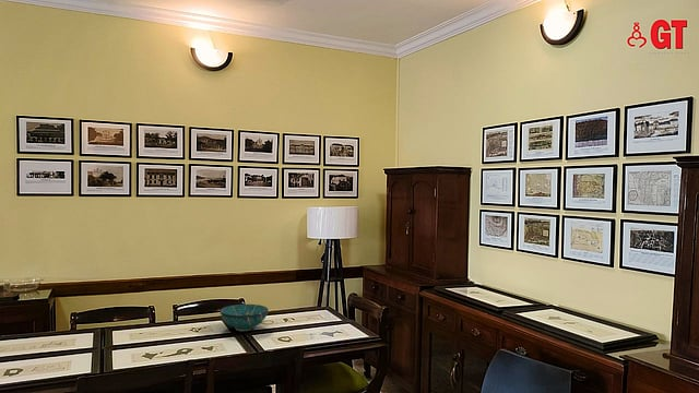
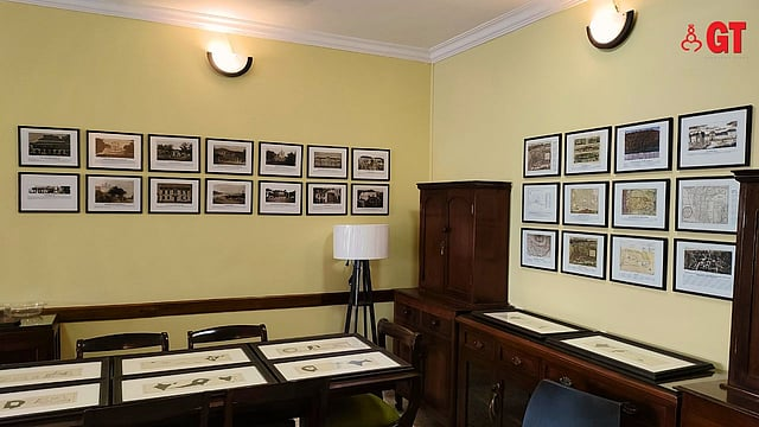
- decorative bowl [218,303,270,332]
